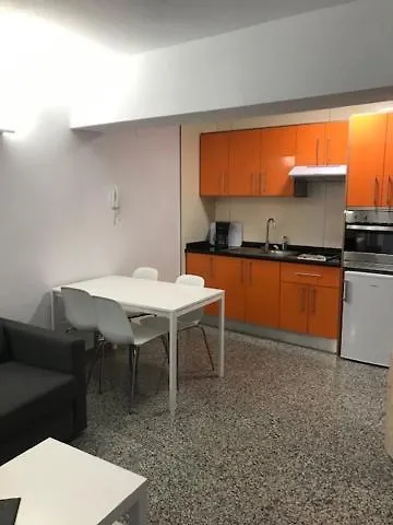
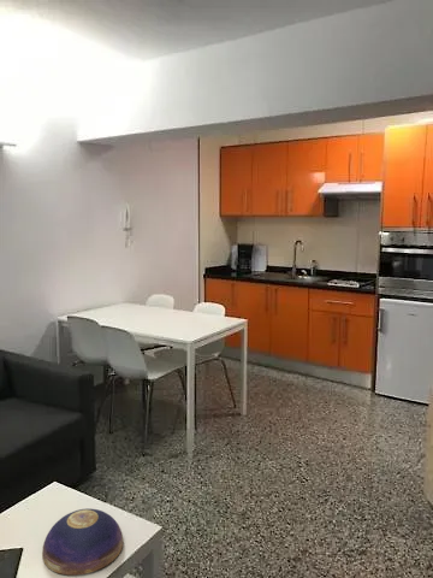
+ decorative bowl [41,508,124,577]
